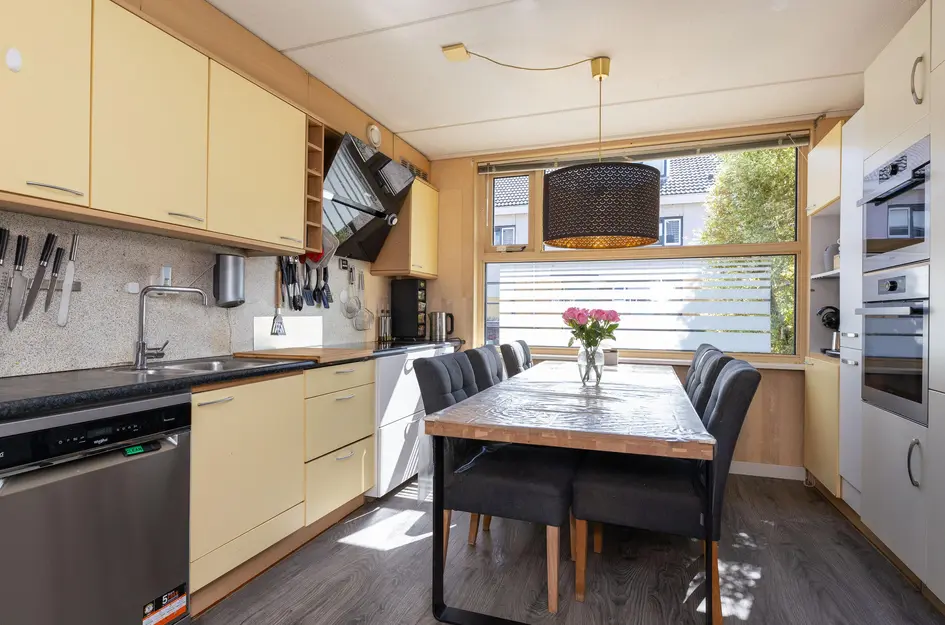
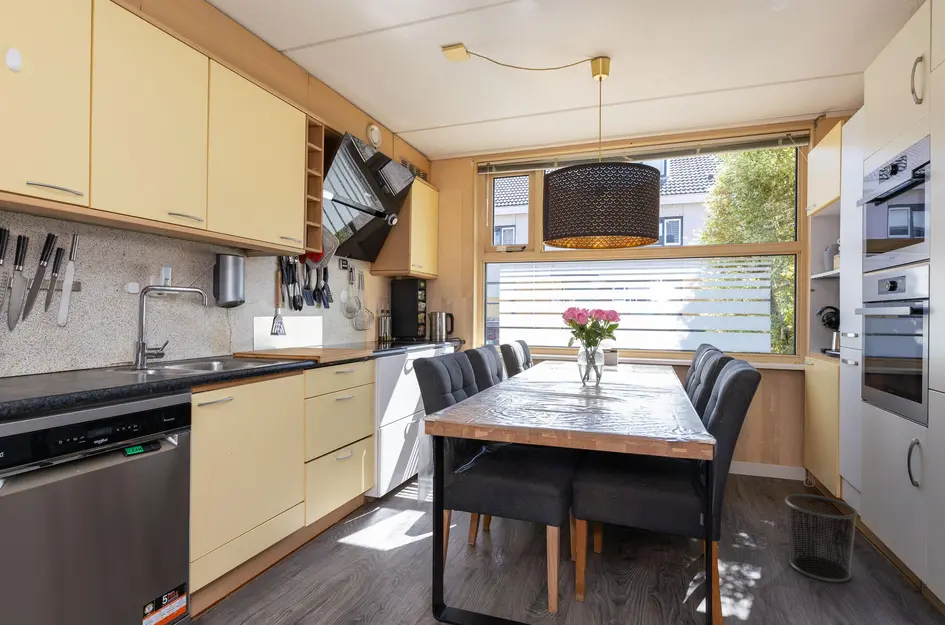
+ waste bin [784,493,859,583]
